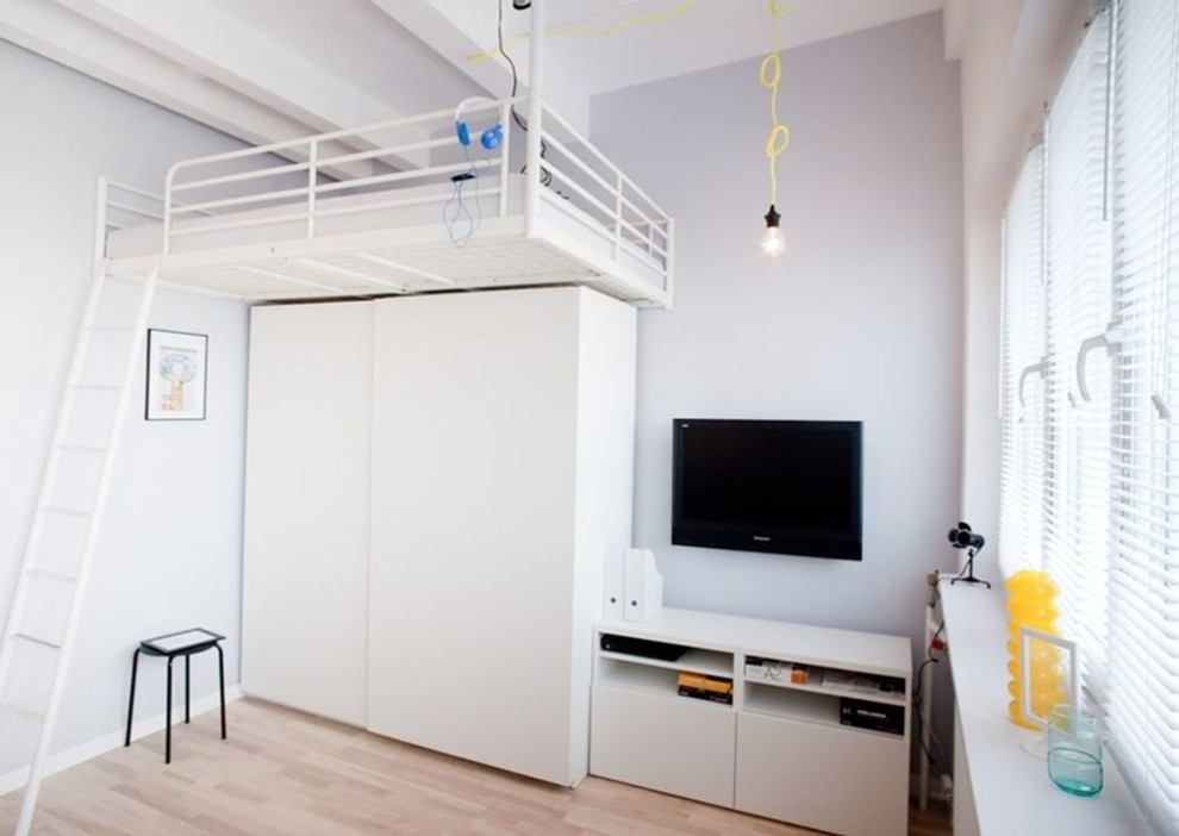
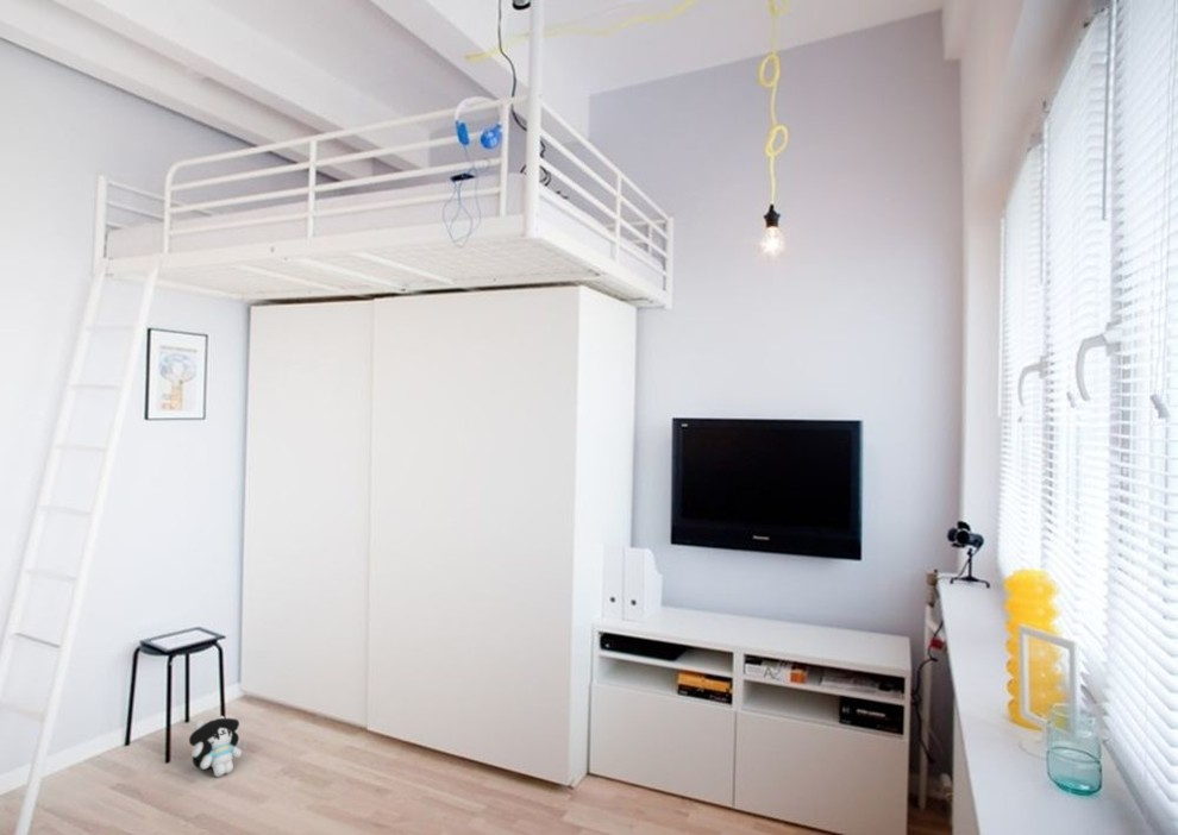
+ plush toy [188,715,247,778]
